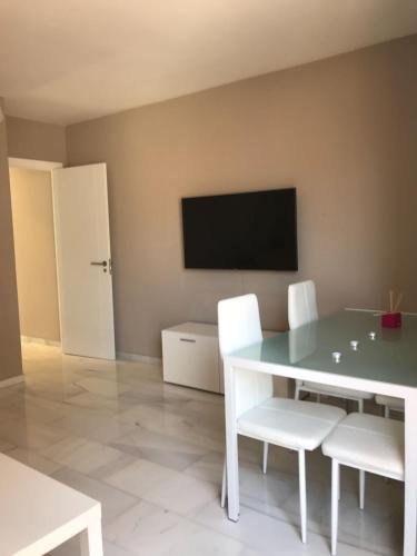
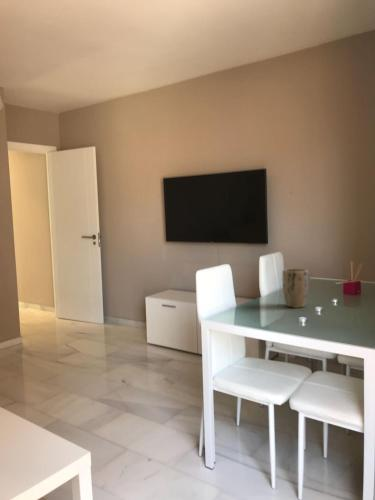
+ plant pot [281,267,309,309]
